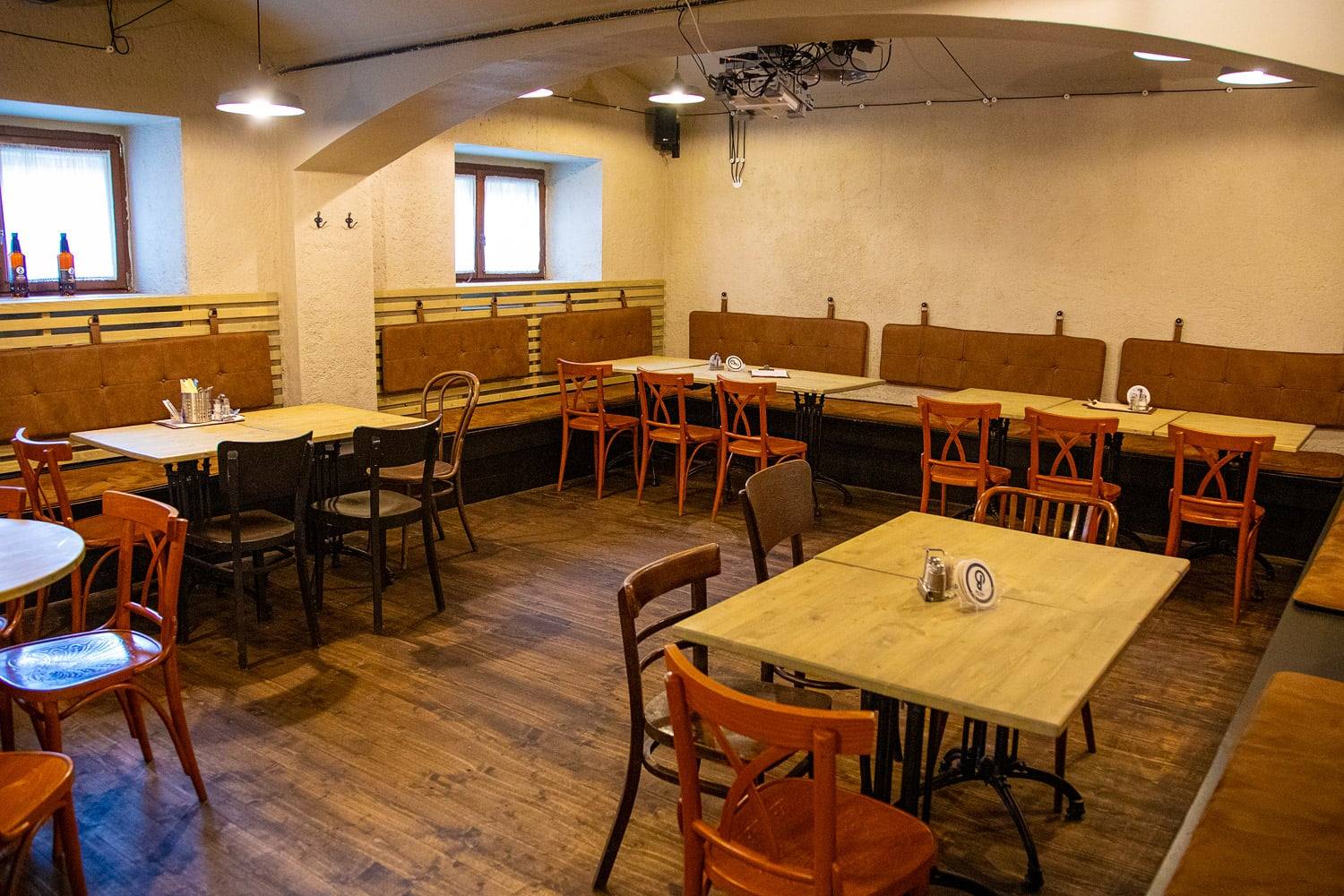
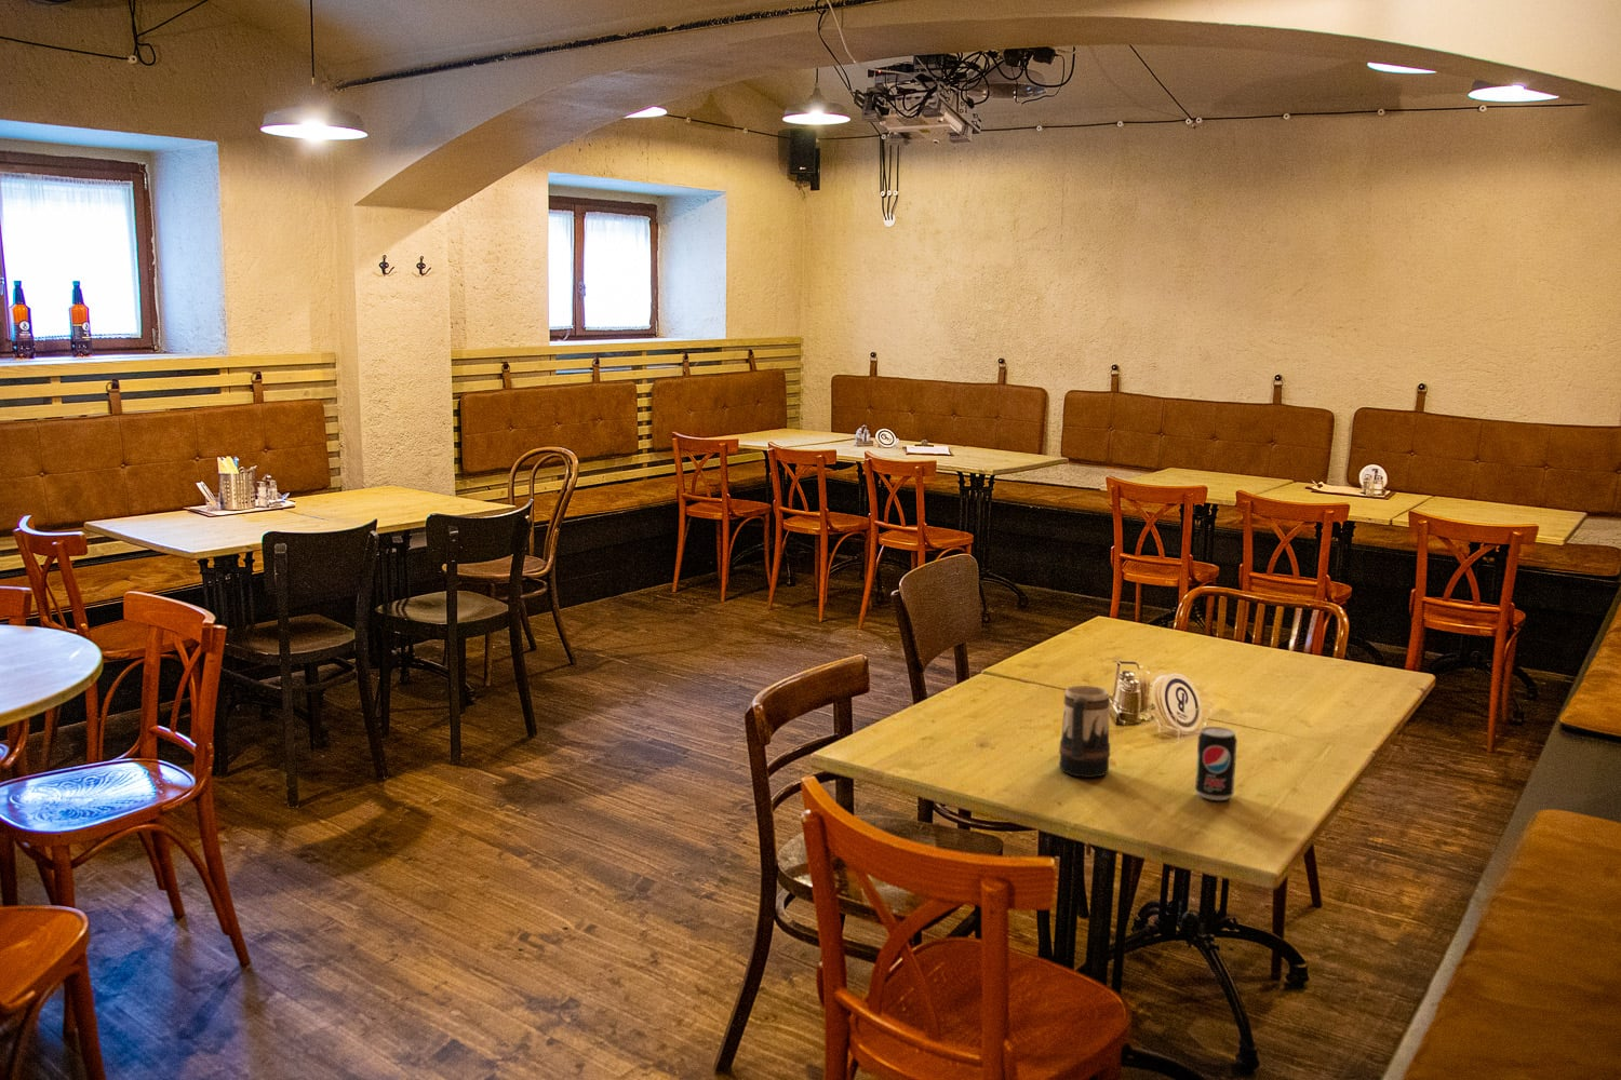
+ beer mug [1058,685,1111,779]
+ beverage can [1194,726,1239,802]
